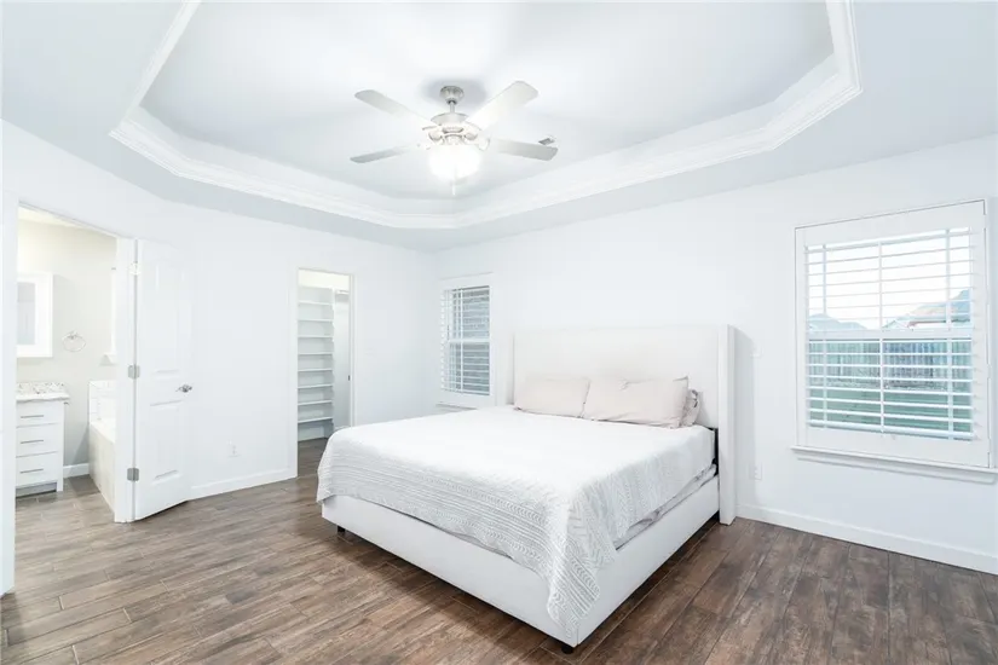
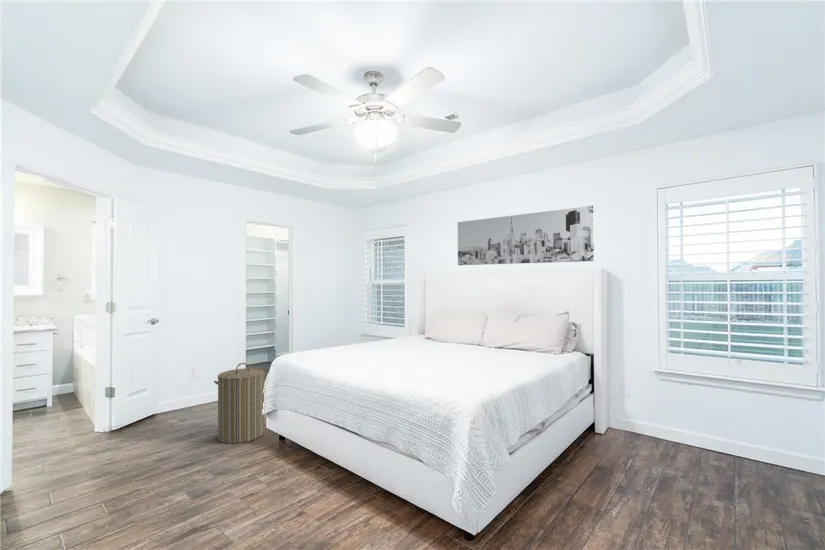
+ wall art [457,205,596,266]
+ laundry hamper [213,362,268,445]
